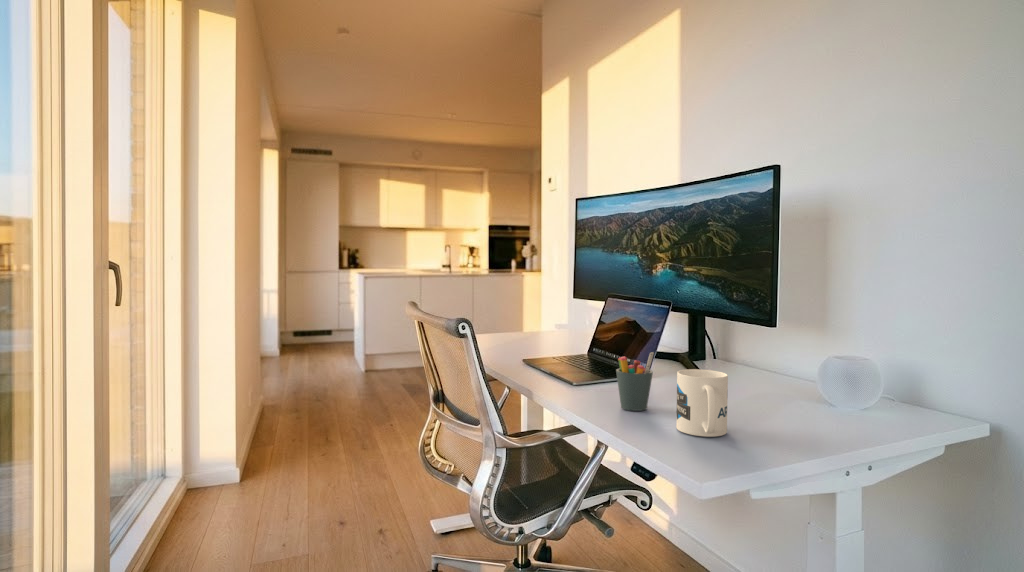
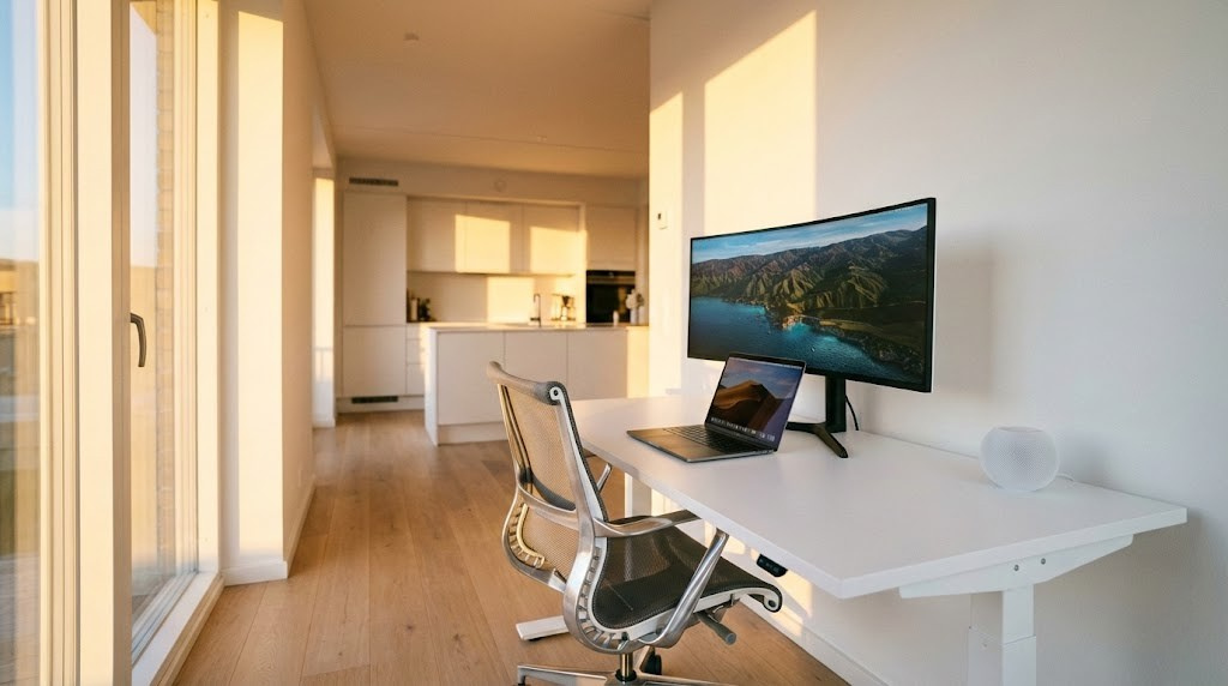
- mug [675,368,729,438]
- pen holder [615,351,655,412]
